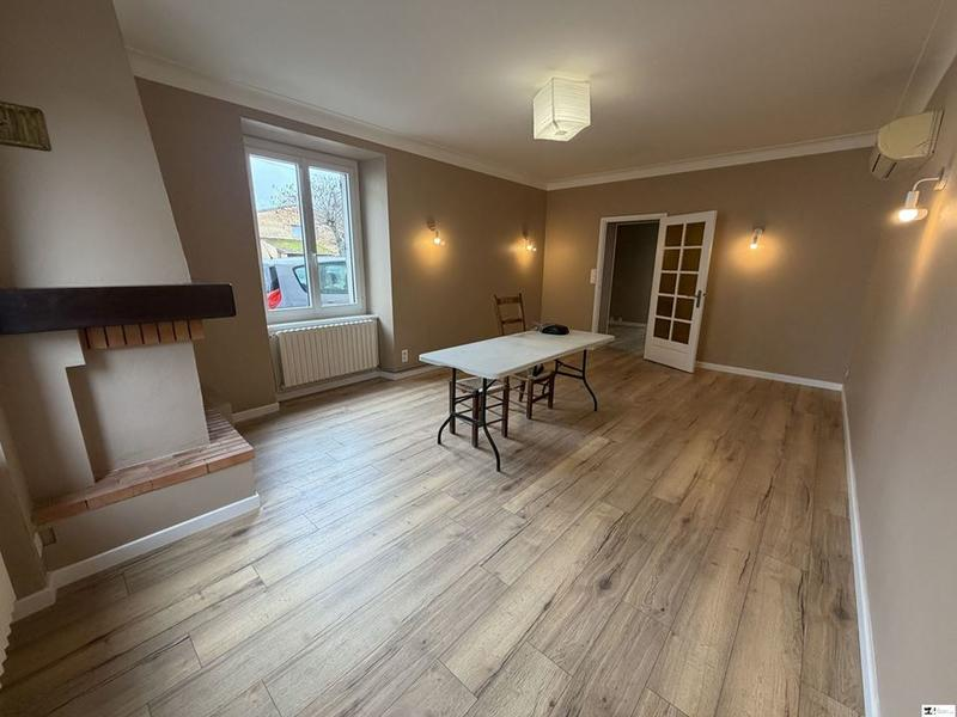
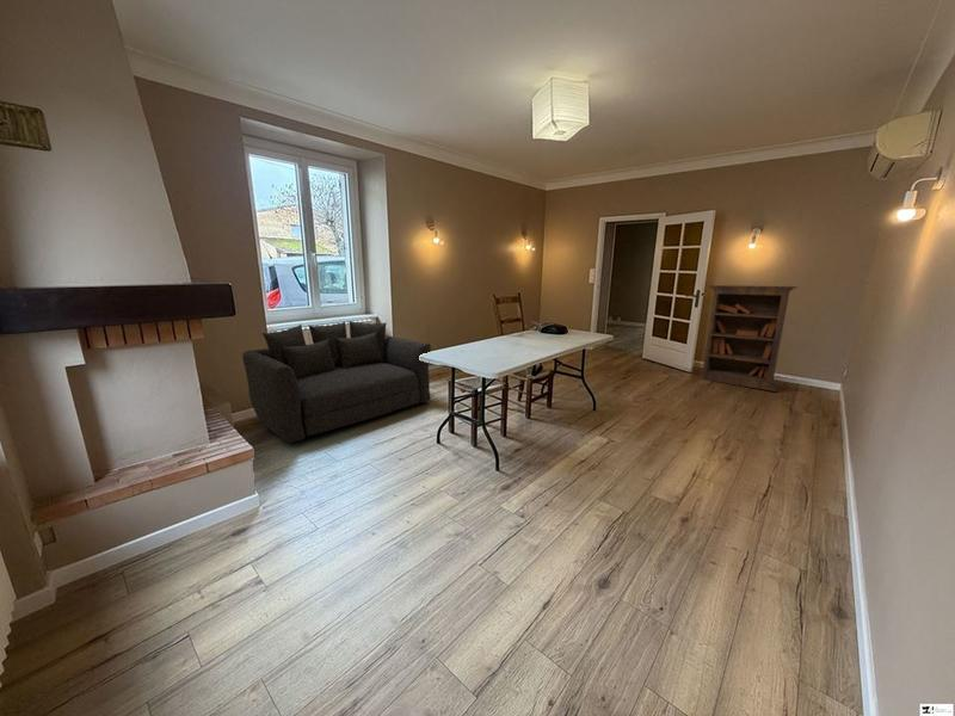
+ sofa [241,320,432,444]
+ bookcase [695,284,799,393]
